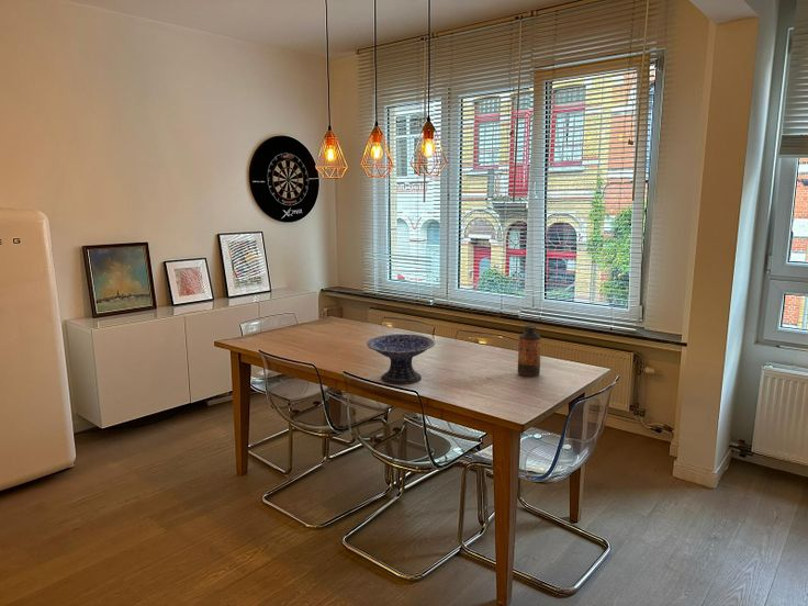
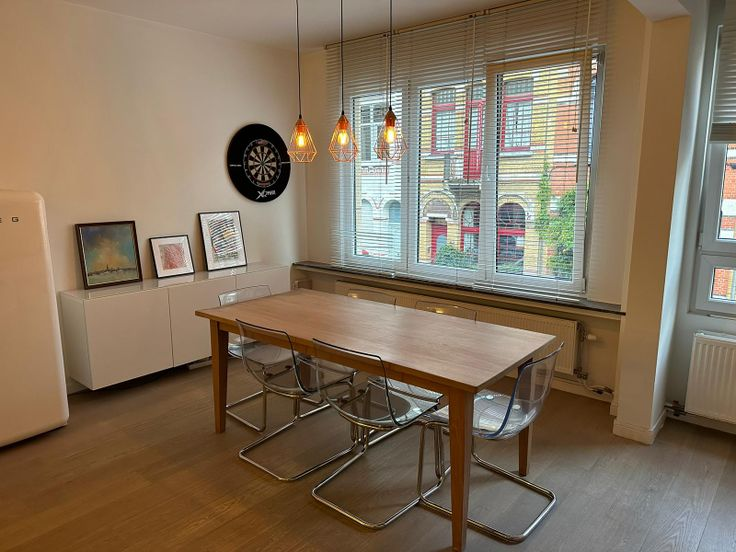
- decorative bowl [366,333,436,385]
- bottle [517,325,542,378]
